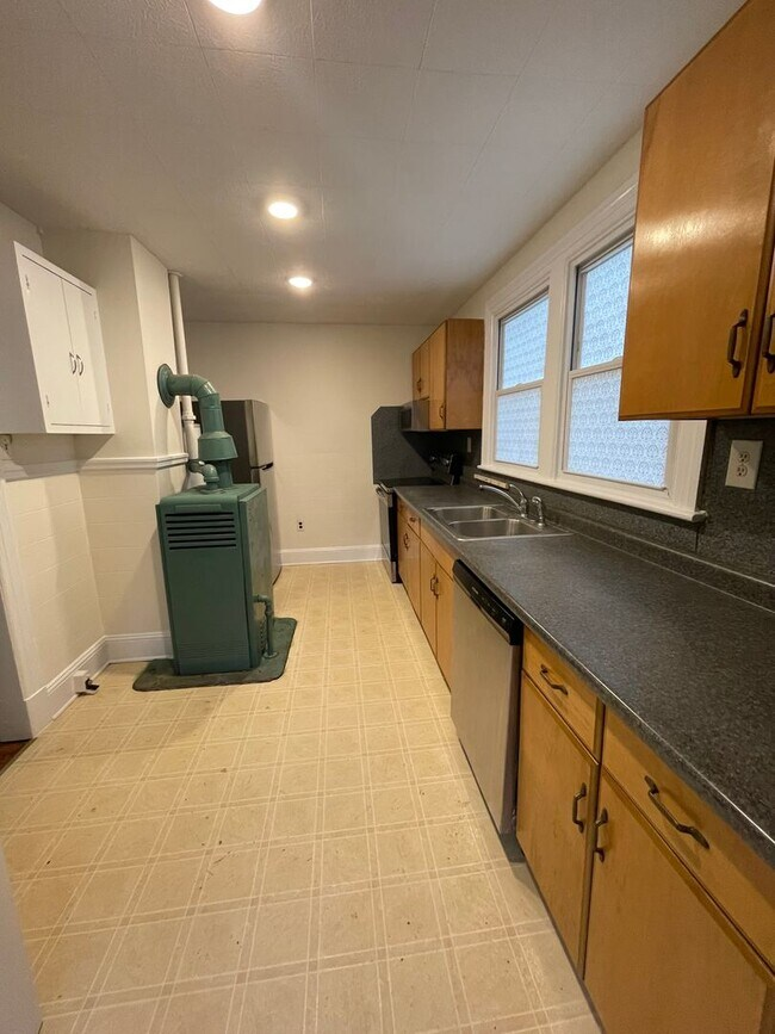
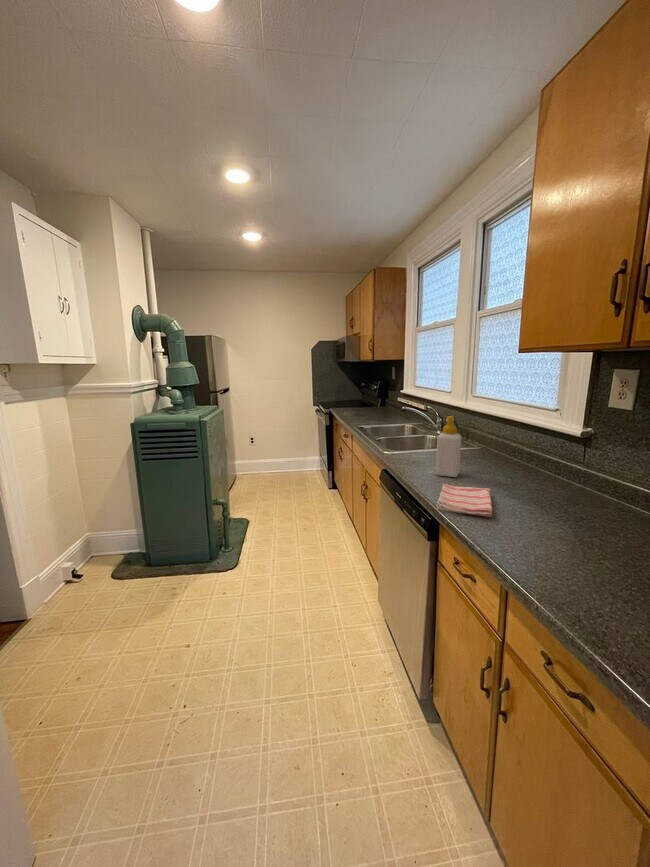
+ soap bottle [435,415,462,478]
+ dish towel [436,483,493,518]
